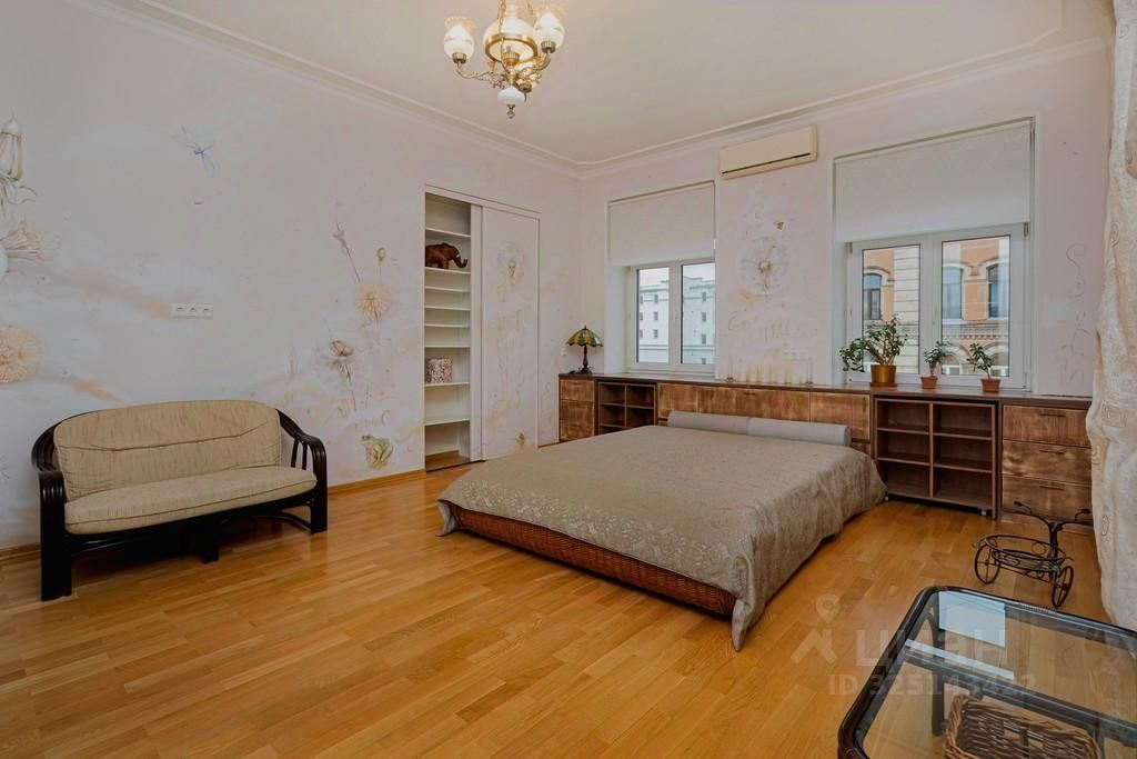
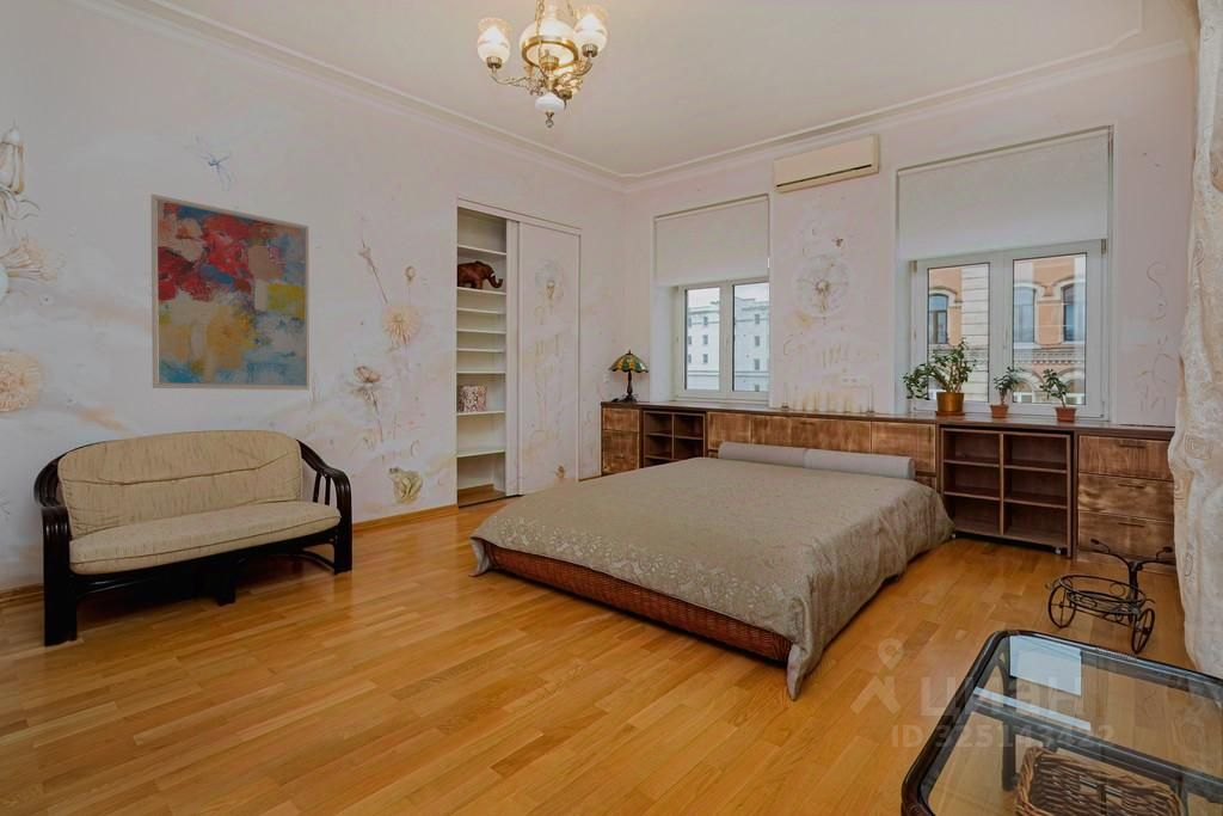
+ wall art [149,194,311,391]
